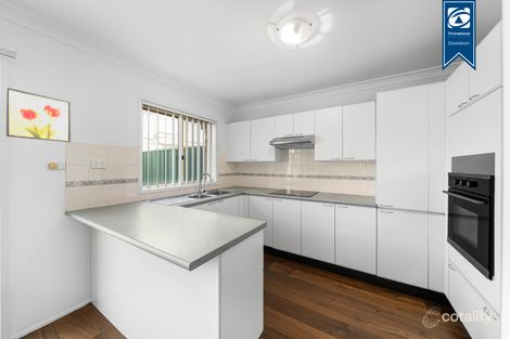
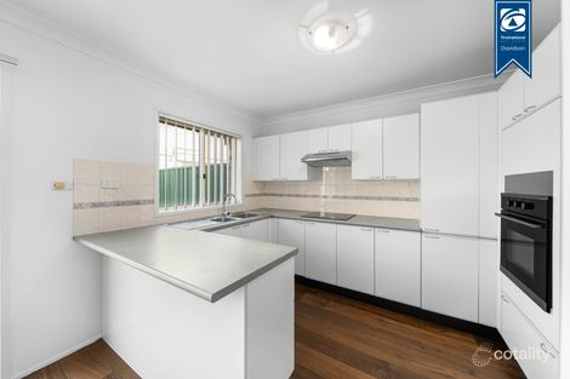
- wall art [5,87,72,143]
